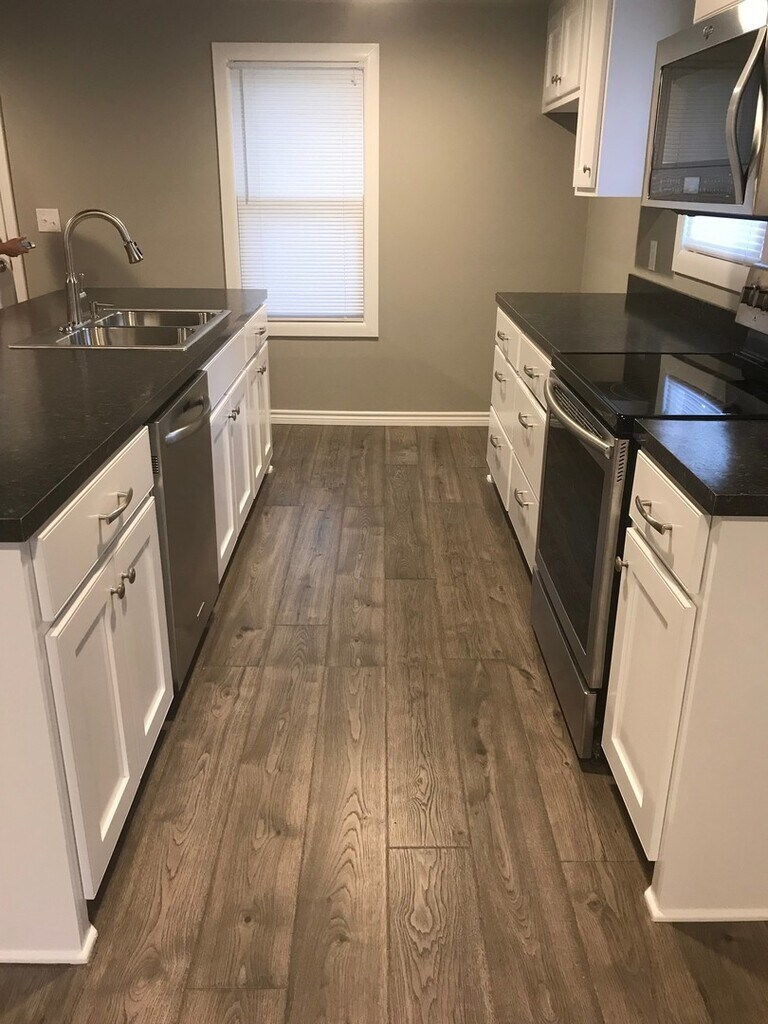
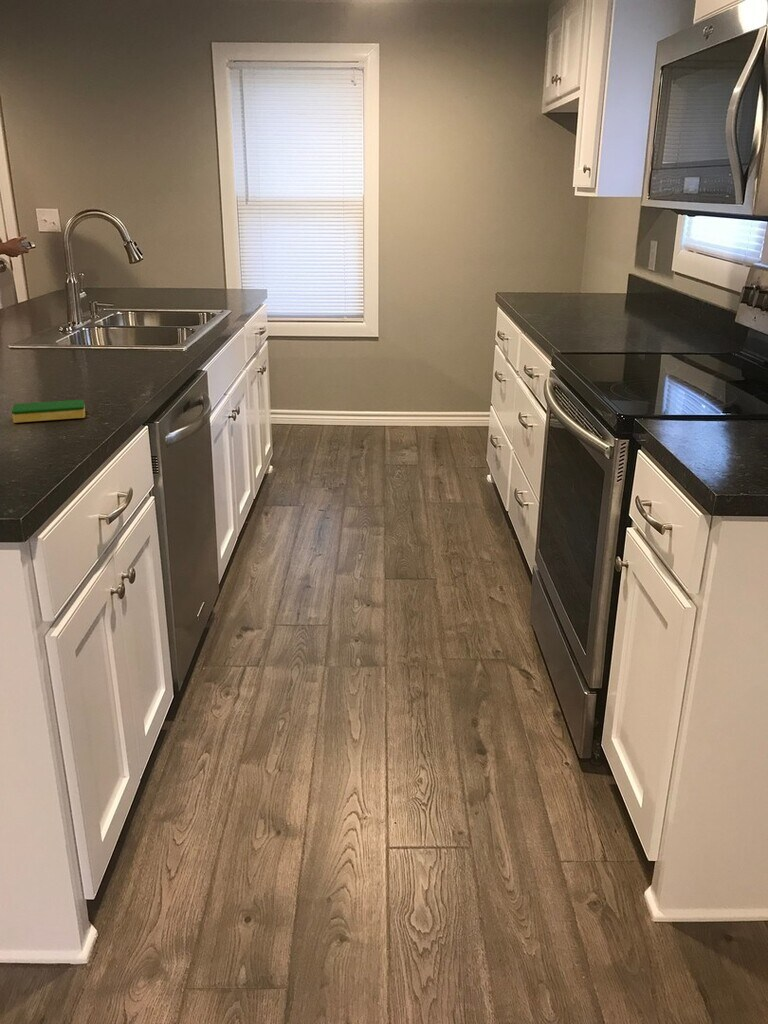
+ dish sponge [11,399,86,424]
